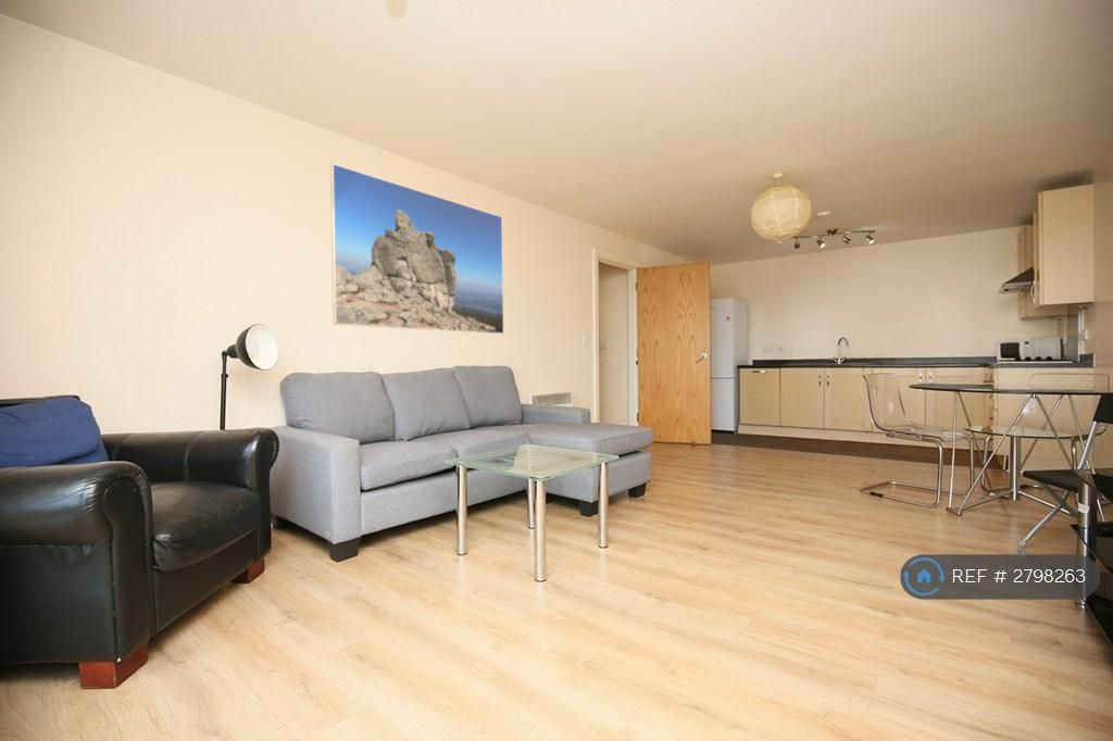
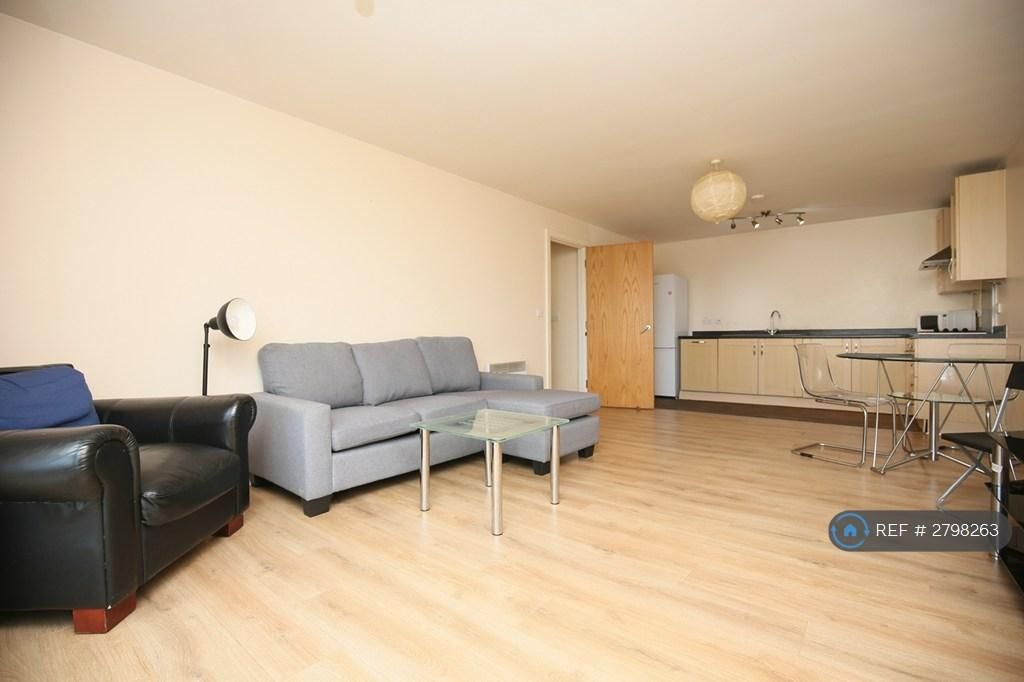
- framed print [329,163,504,335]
